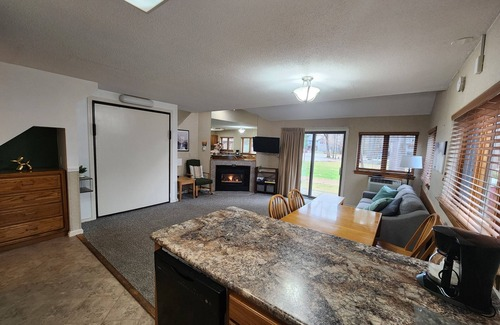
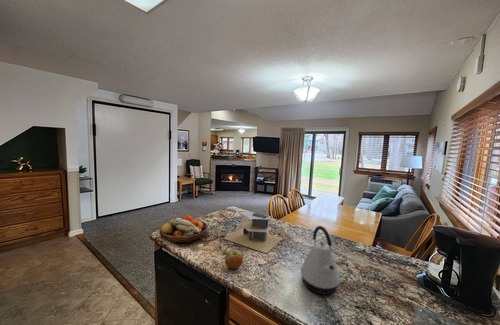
+ kettle [300,225,341,296]
+ fruit bowl [158,214,209,244]
+ apple [224,249,244,270]
+ architectural model [222,210,284,254]
